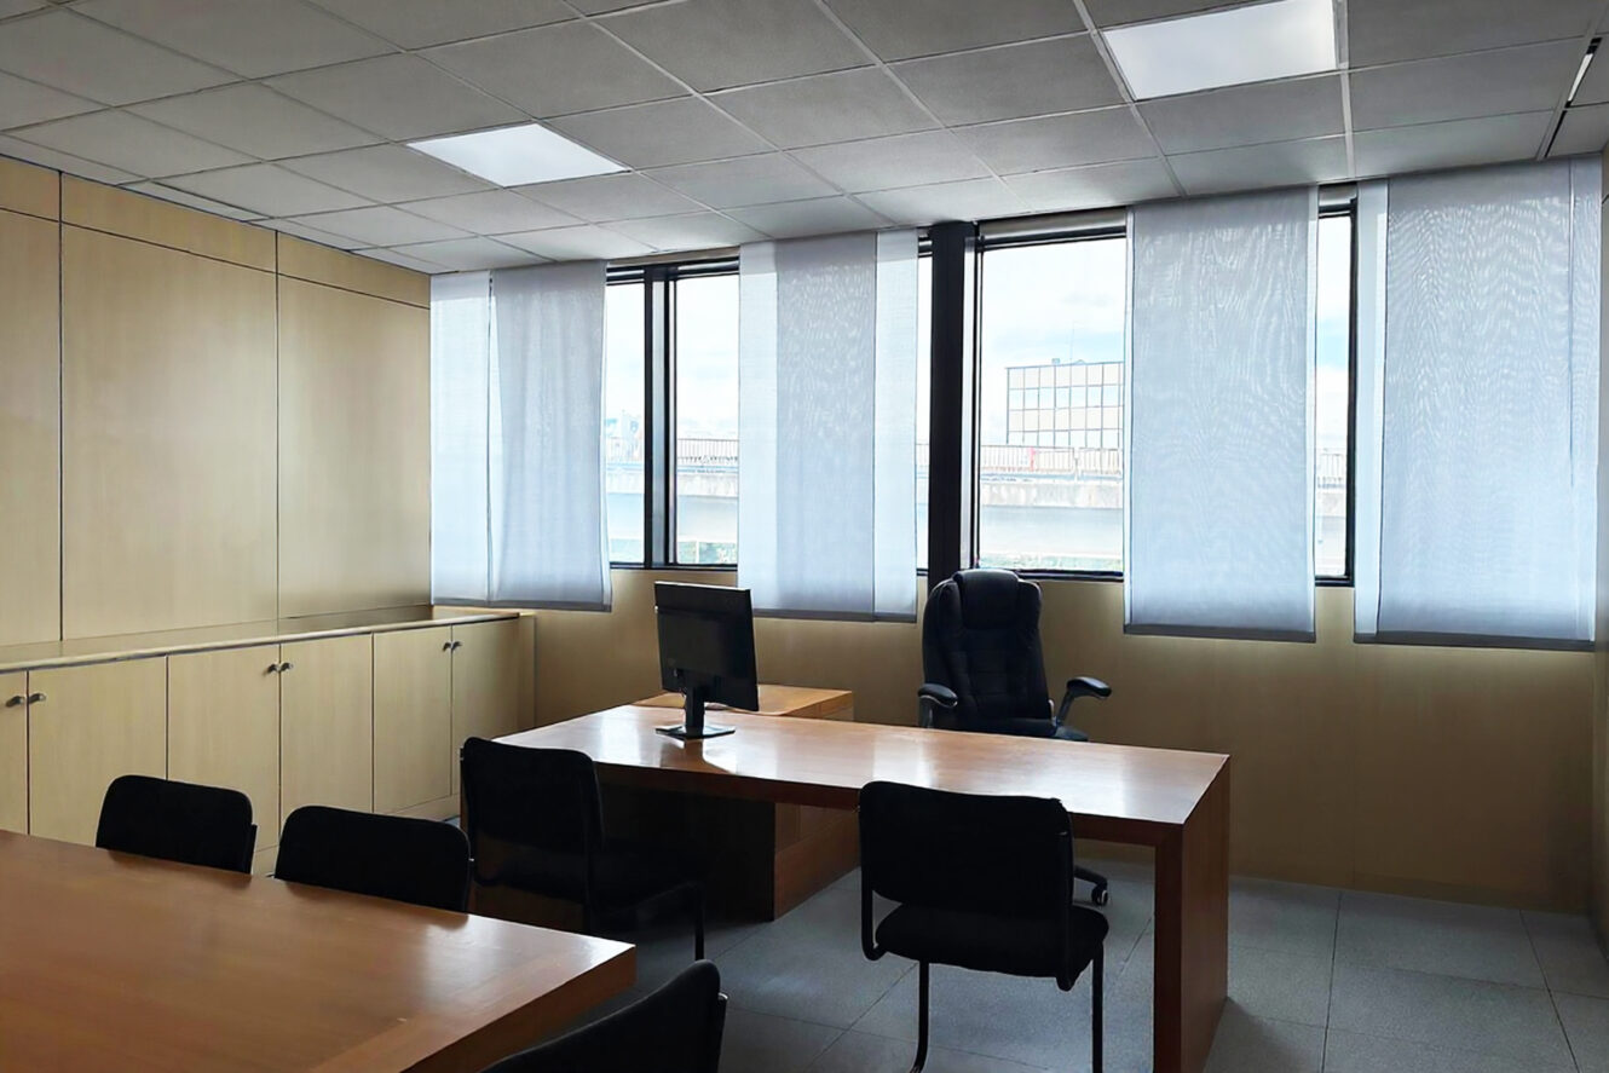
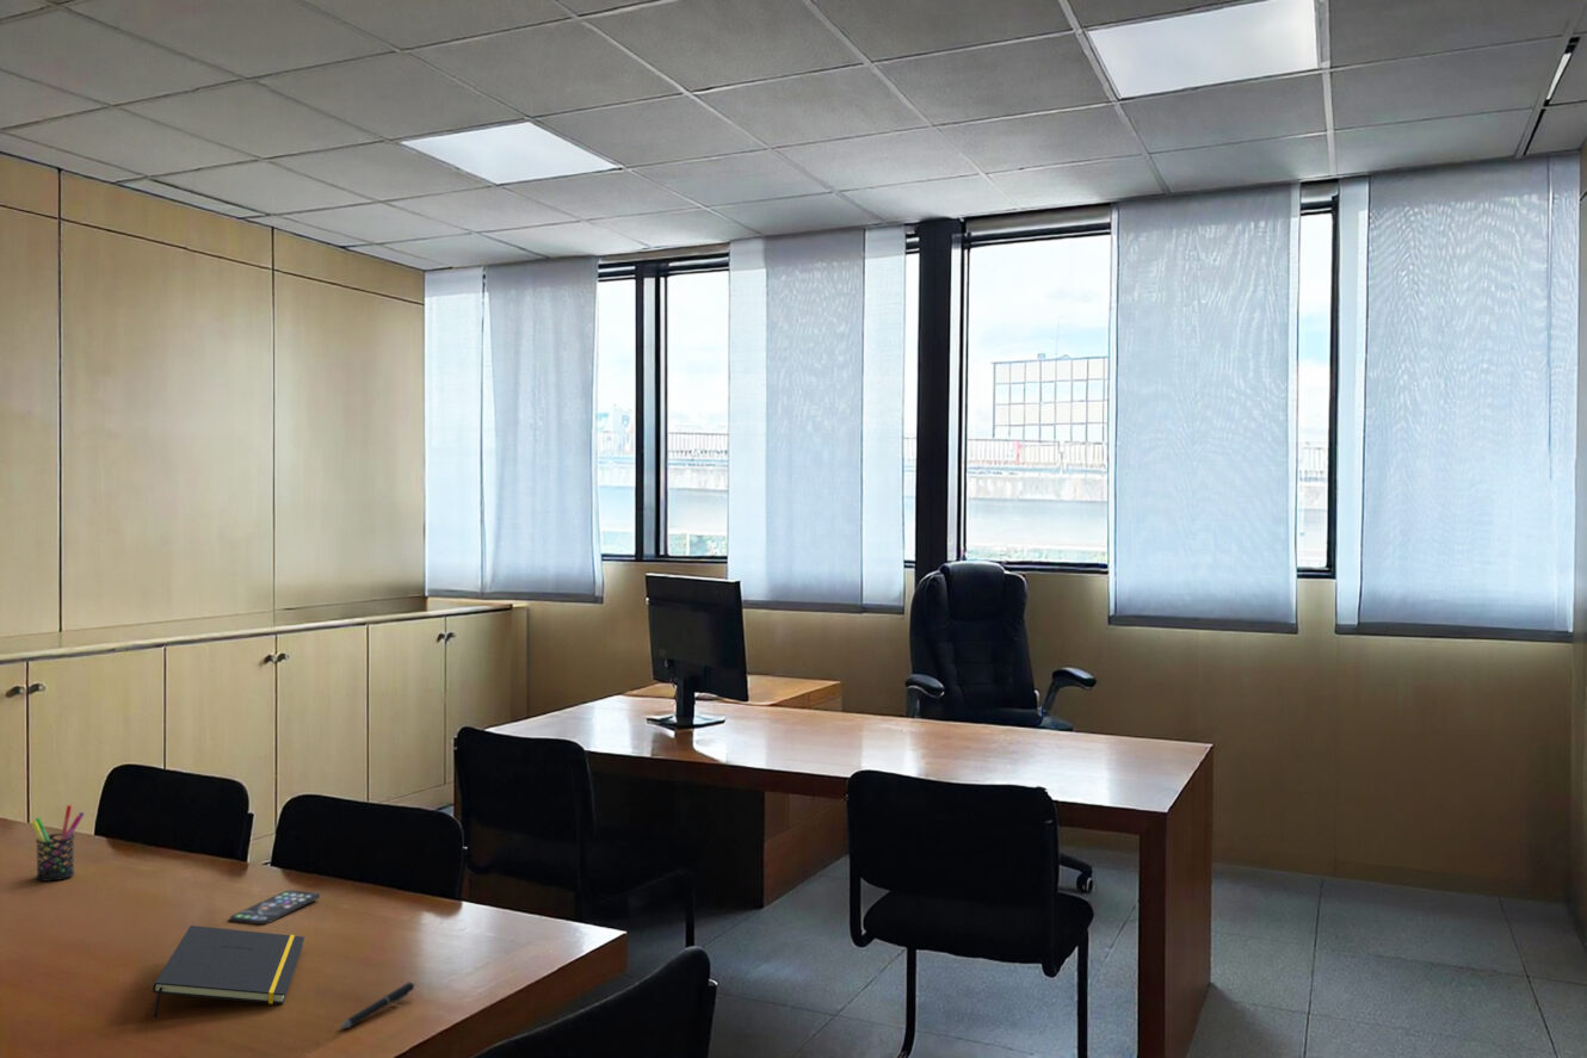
+ notepad [152,924,305,1019]
+ smartphone [229,889,321,926]
+ pen [339,982,415,1029]
+ pen holder [31,804,86,883]
